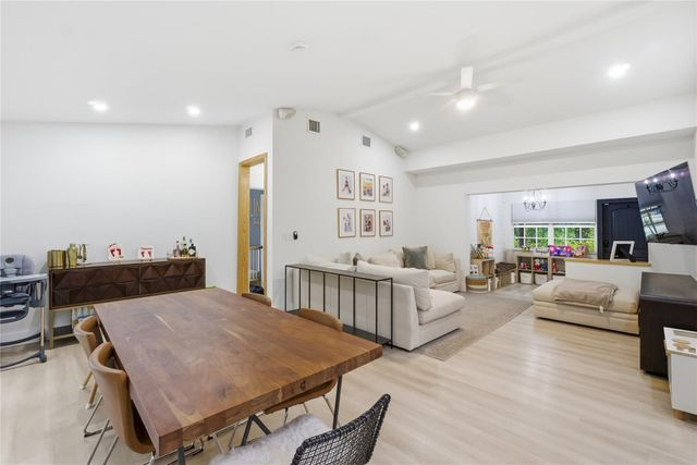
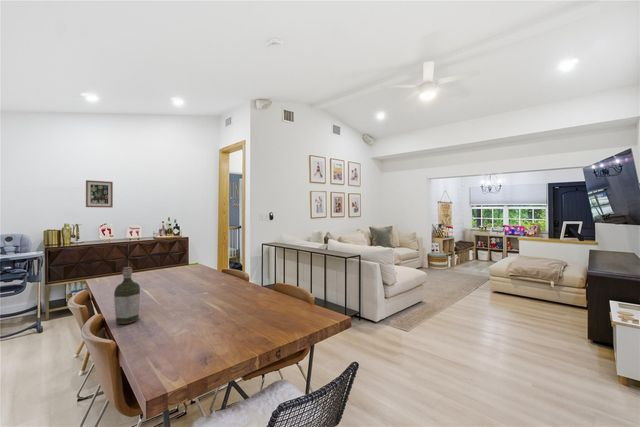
+ bottle [113,266,141,325]
+ wall art [85,179,114,209]
